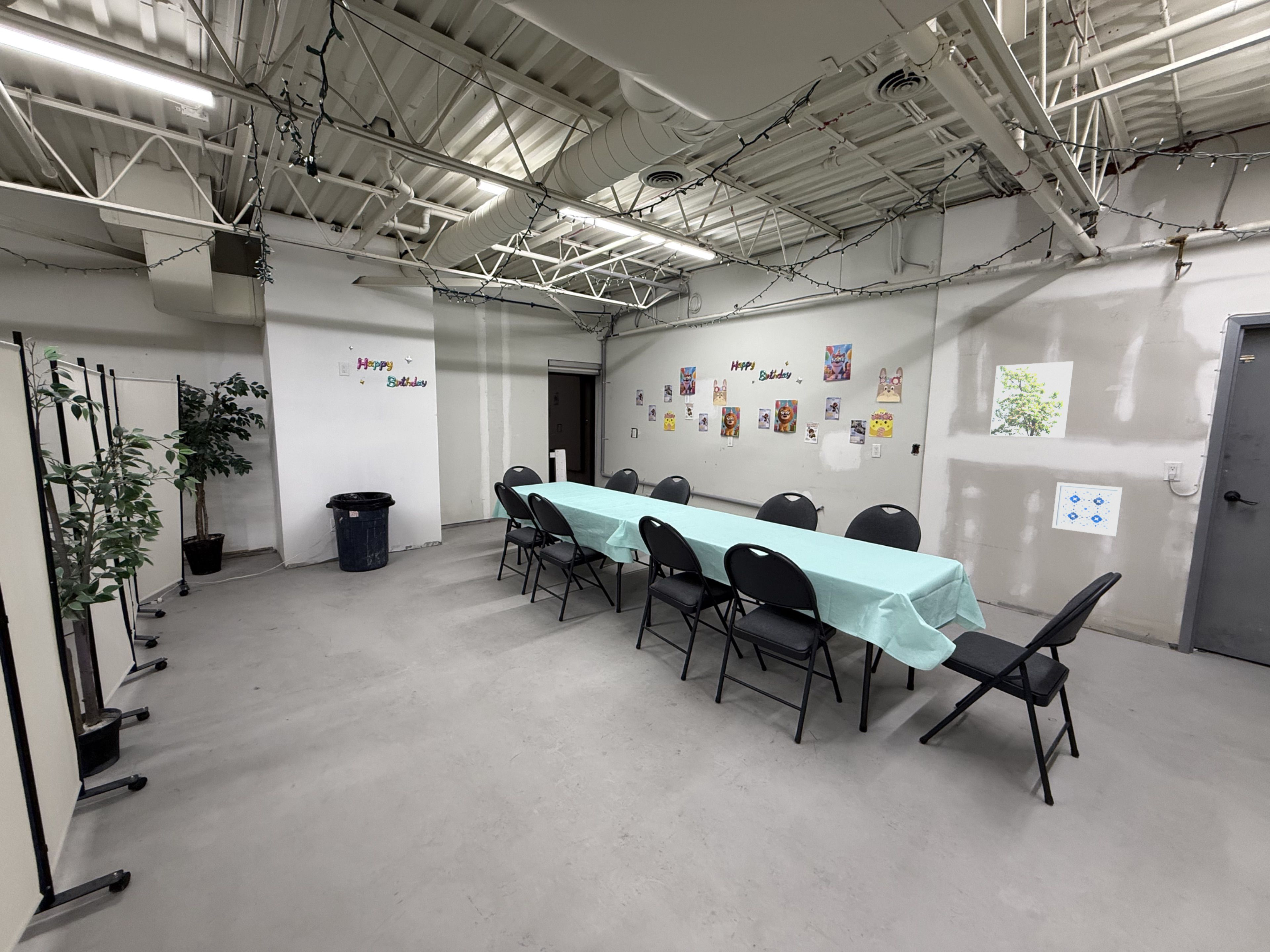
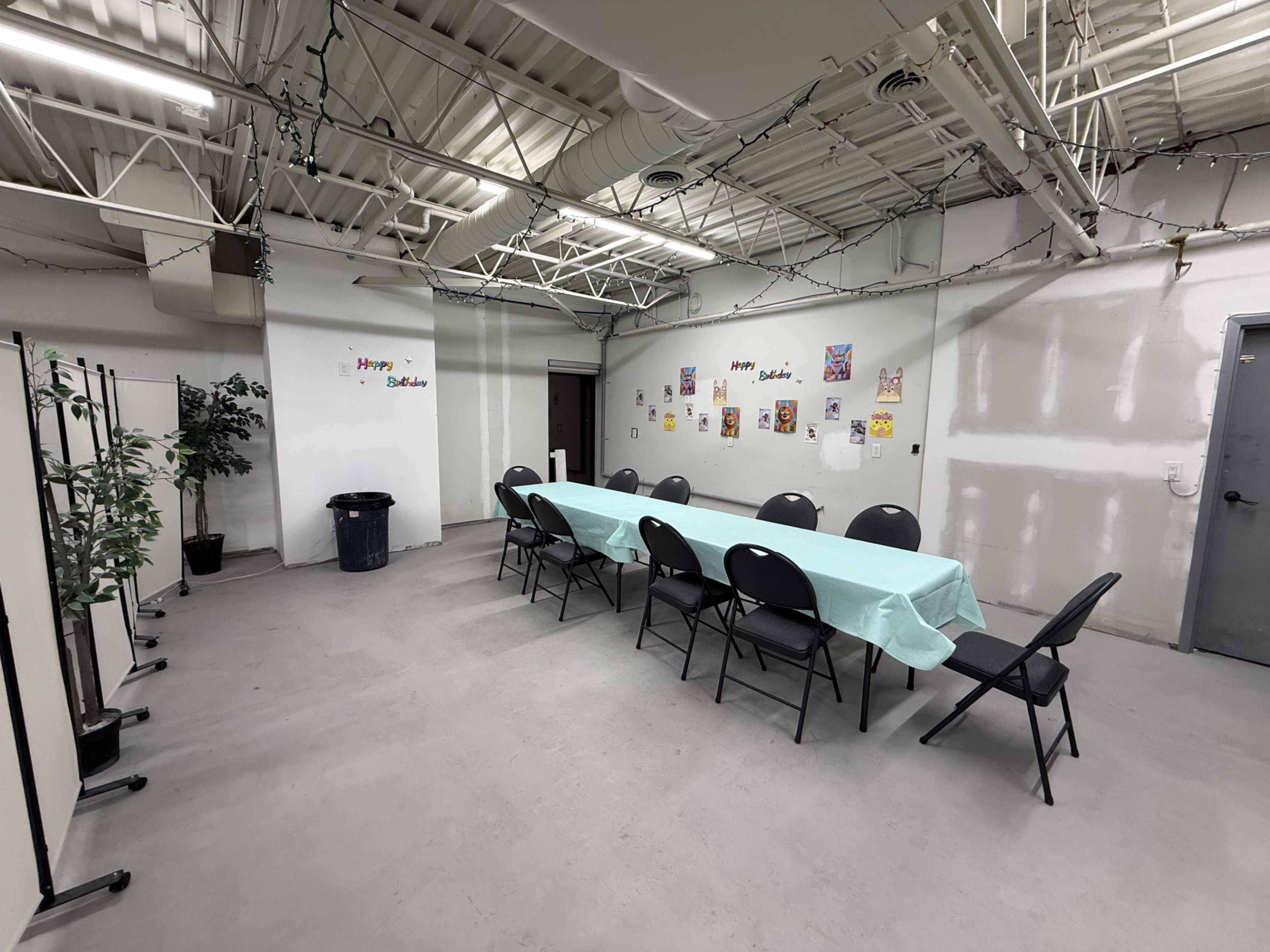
- wall art [1051,482,1123,537]
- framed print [989,361,1074,438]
